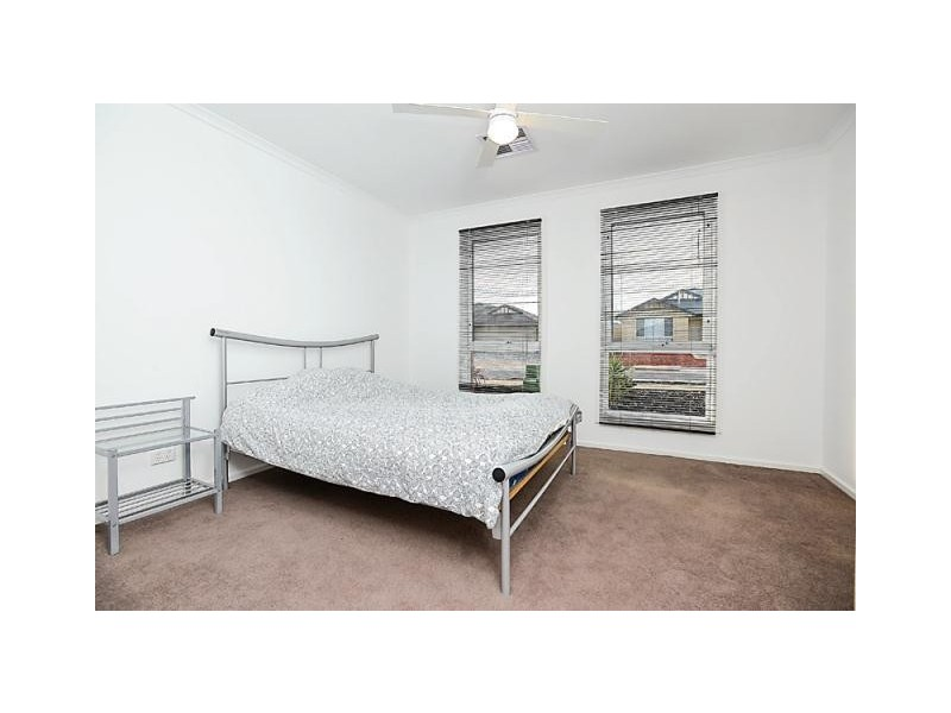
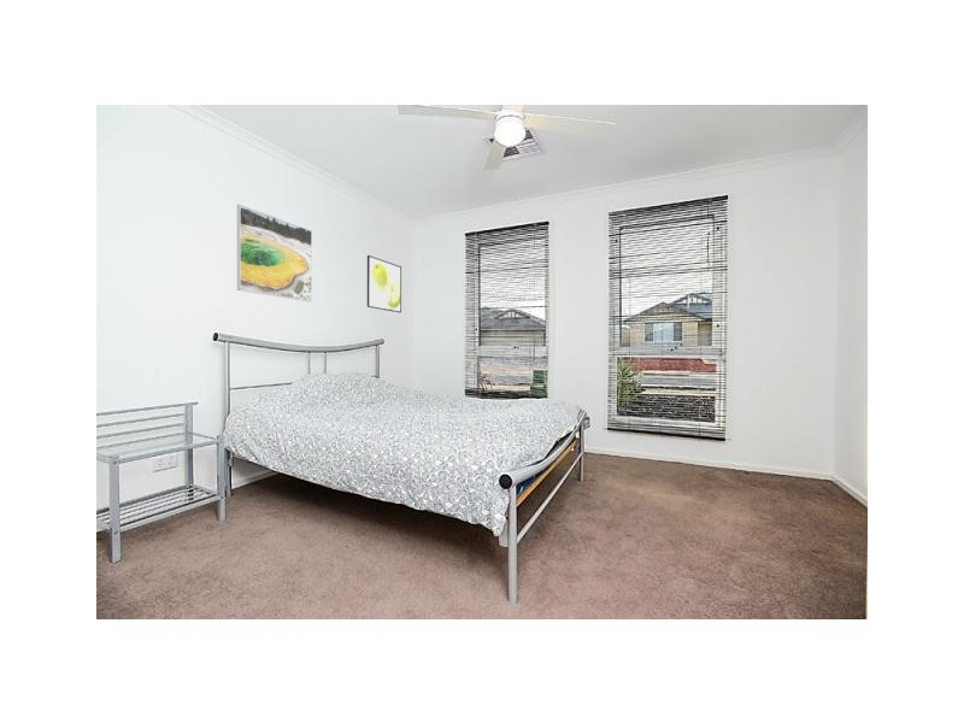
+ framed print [366,254,402,313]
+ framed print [236,204,313,302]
